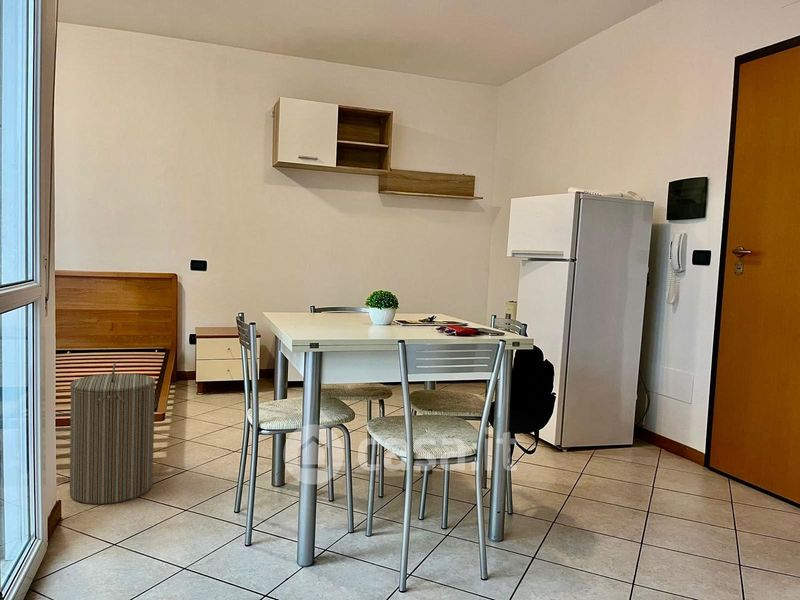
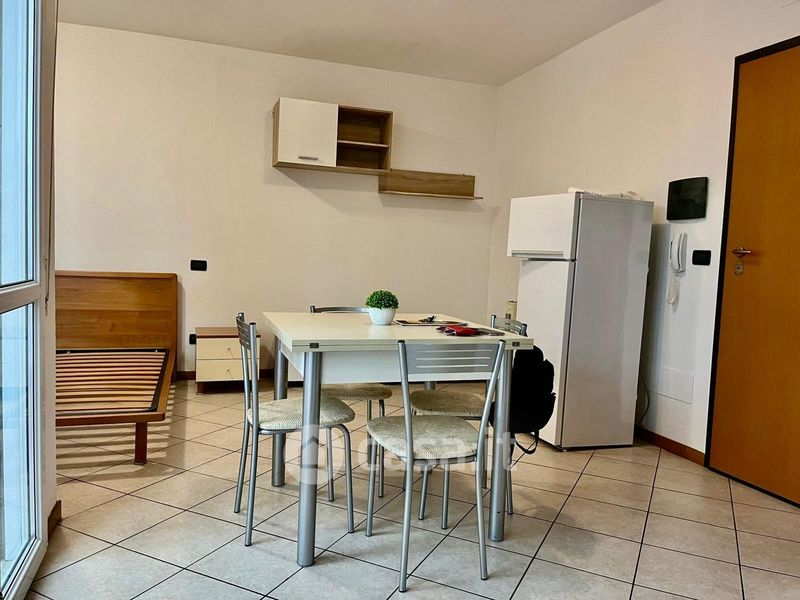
- laundry hamper [69,362,156,505]
